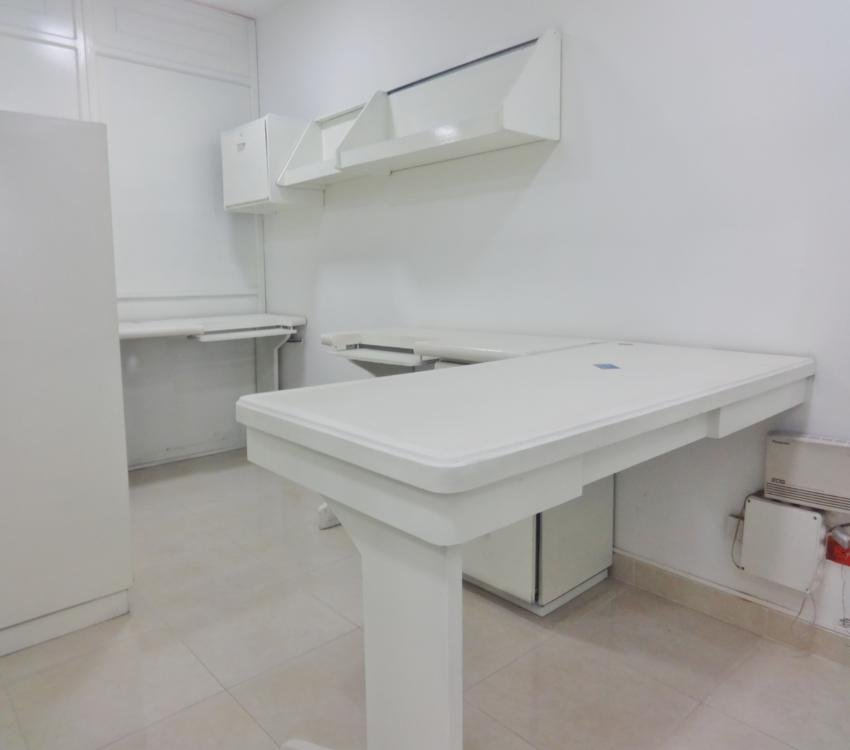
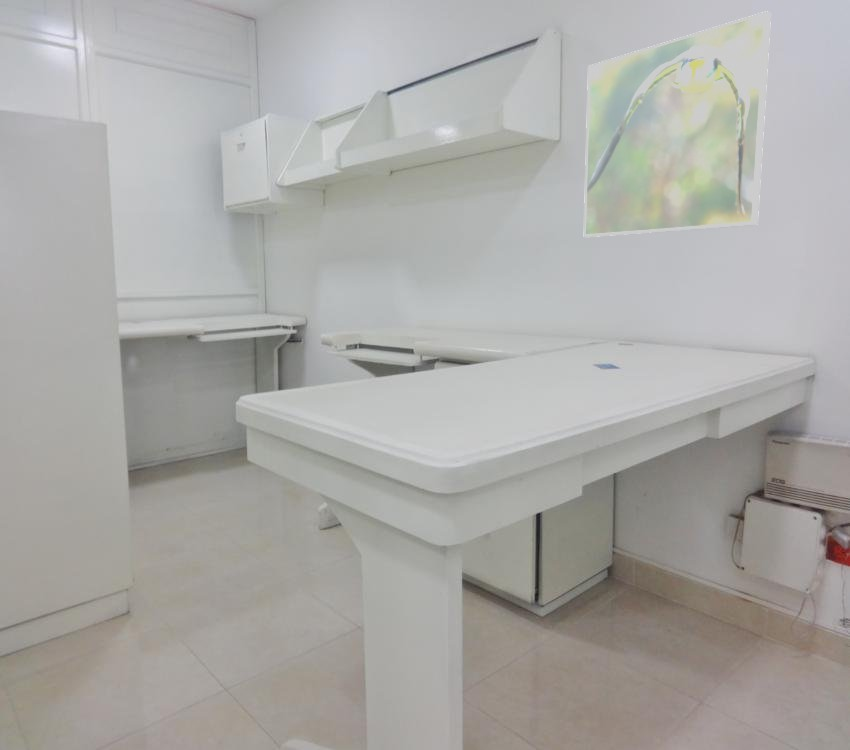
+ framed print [583,10,772,238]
